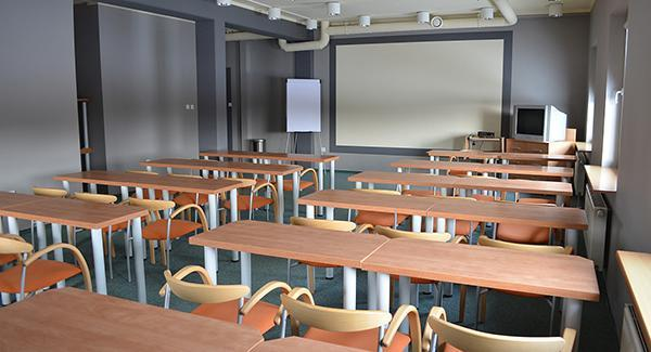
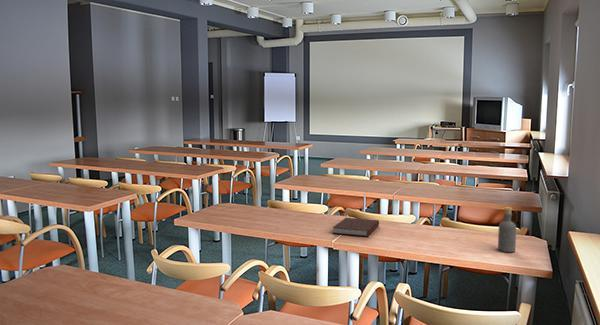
+ bottle [497,206,517,253]
+ notebook [332,217,380,237]
